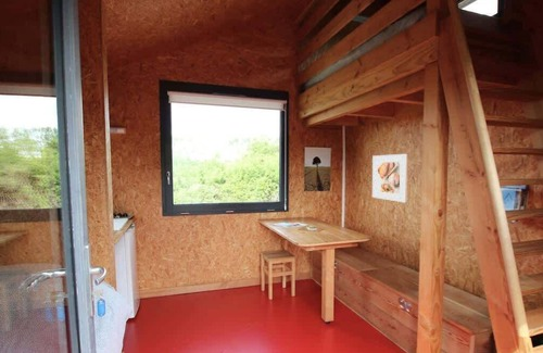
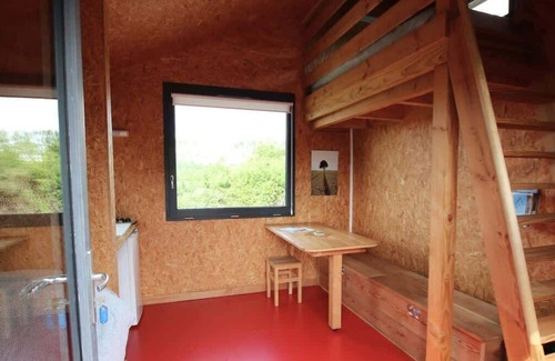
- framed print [371,153,408,204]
